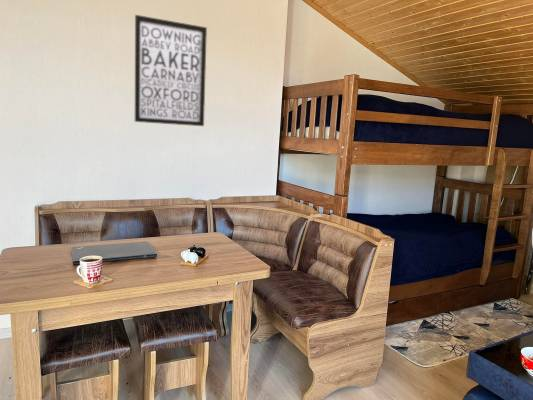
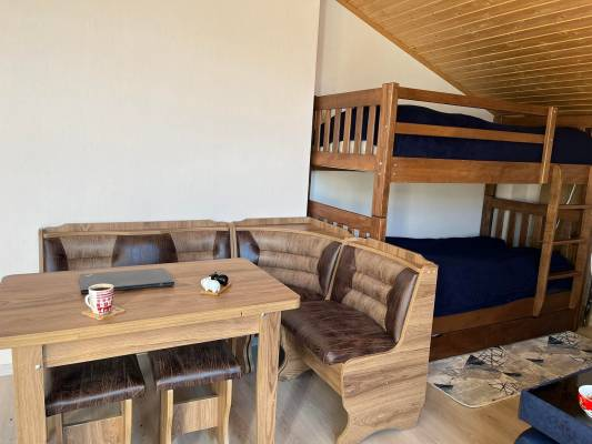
- wall art [134,14,208,127]
